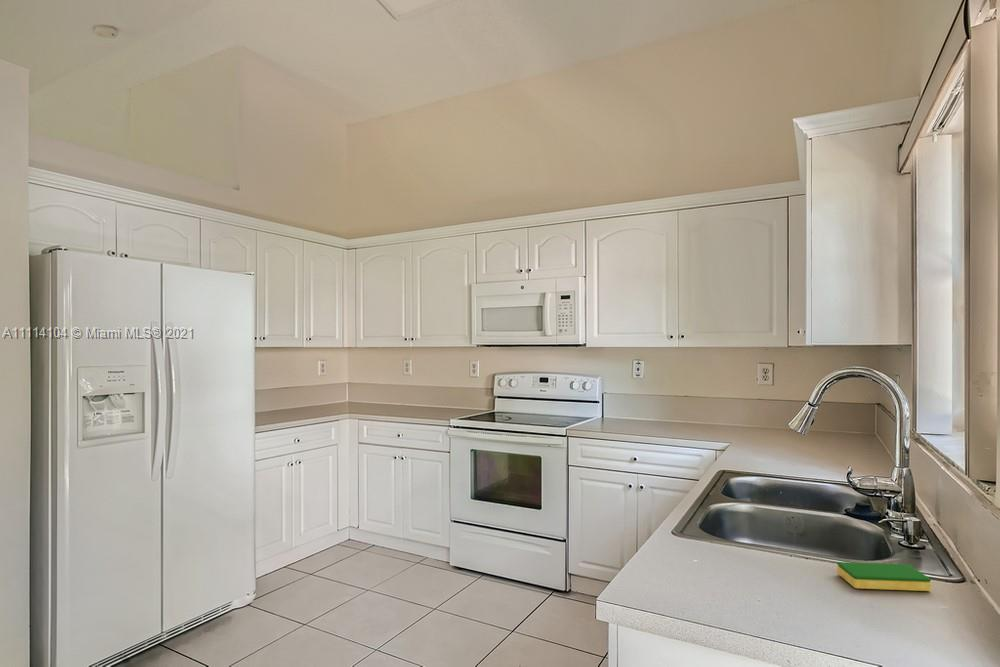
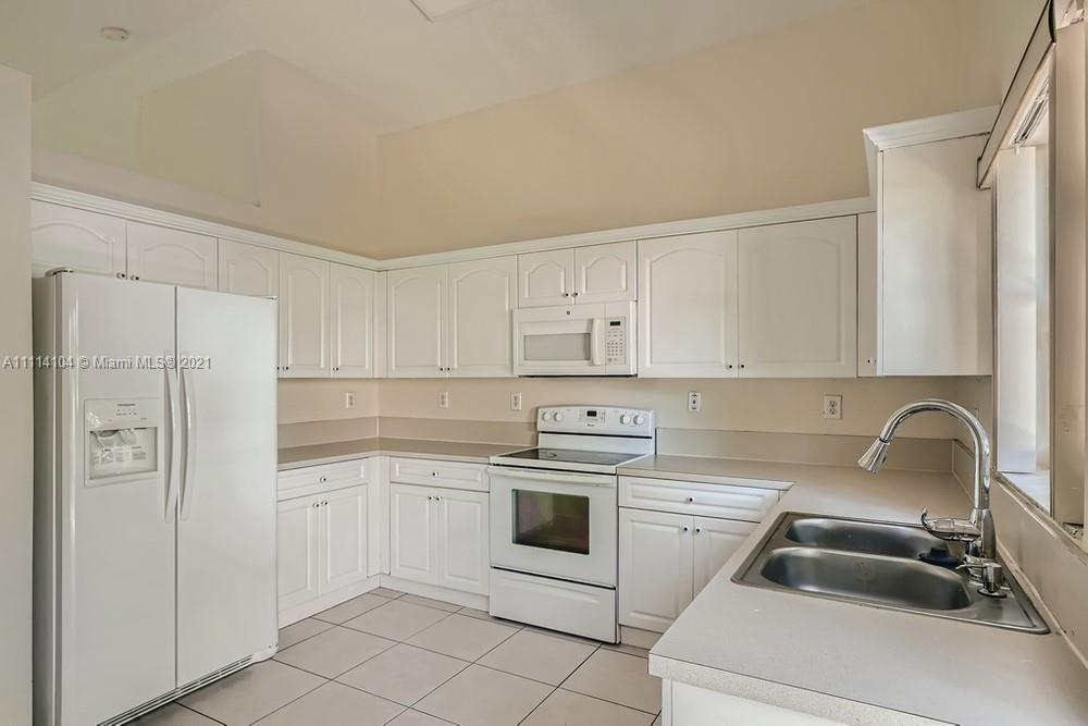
- dish sponge [836,561,932,592]
